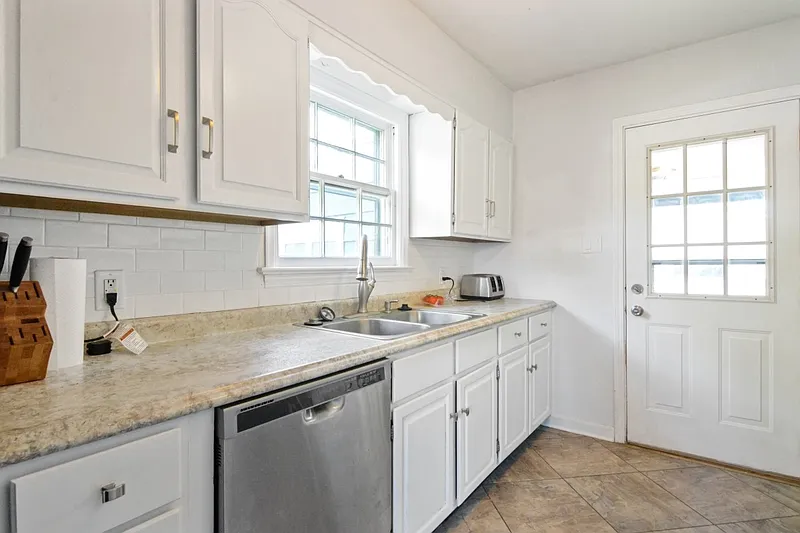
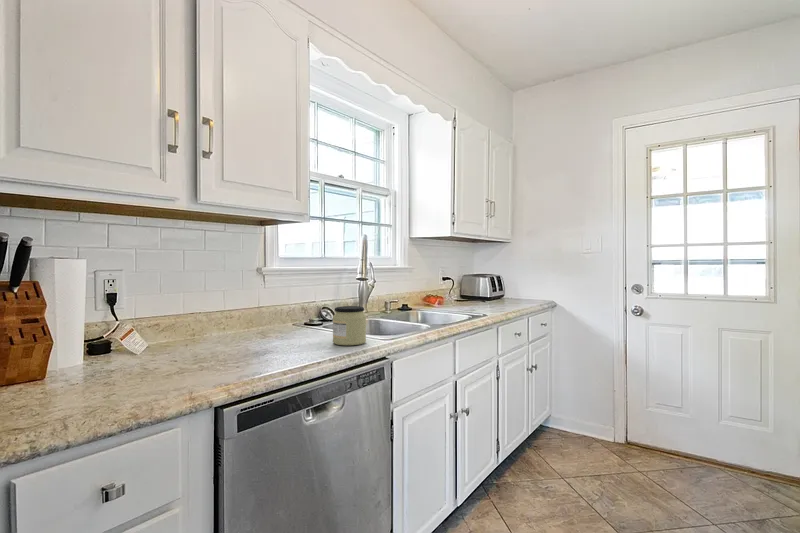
+ jar [332,305,367,346]
